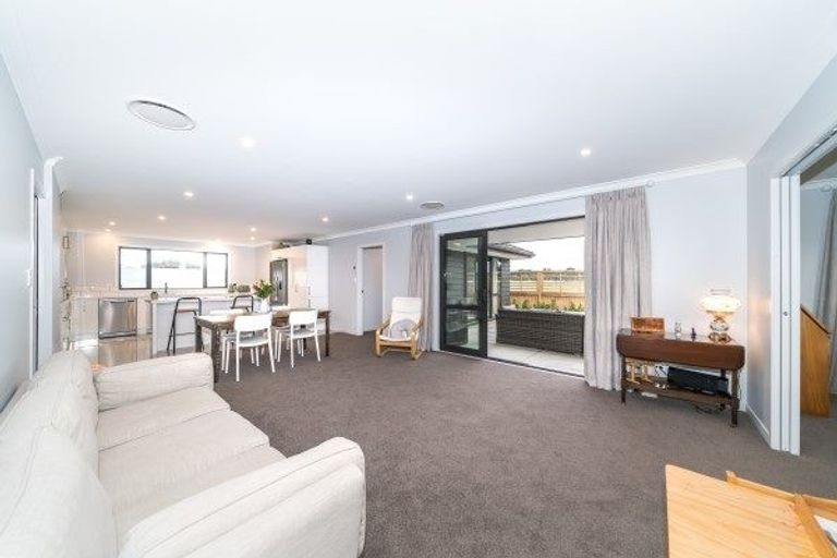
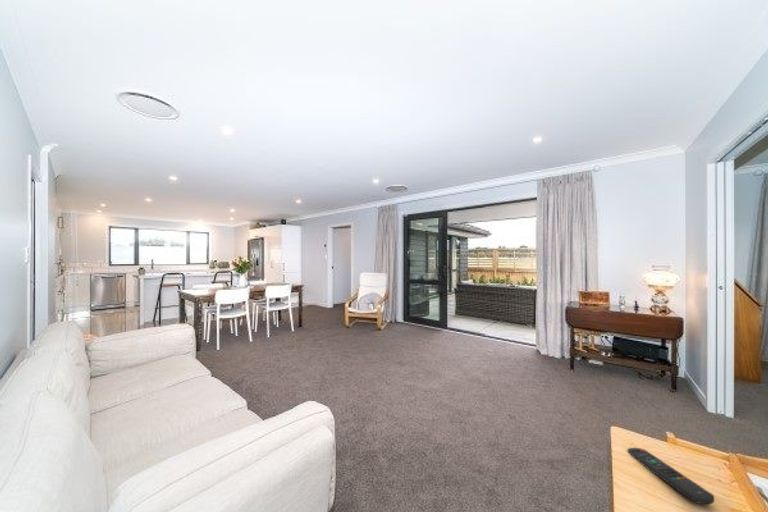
+ remote control [627,447,715,505]
